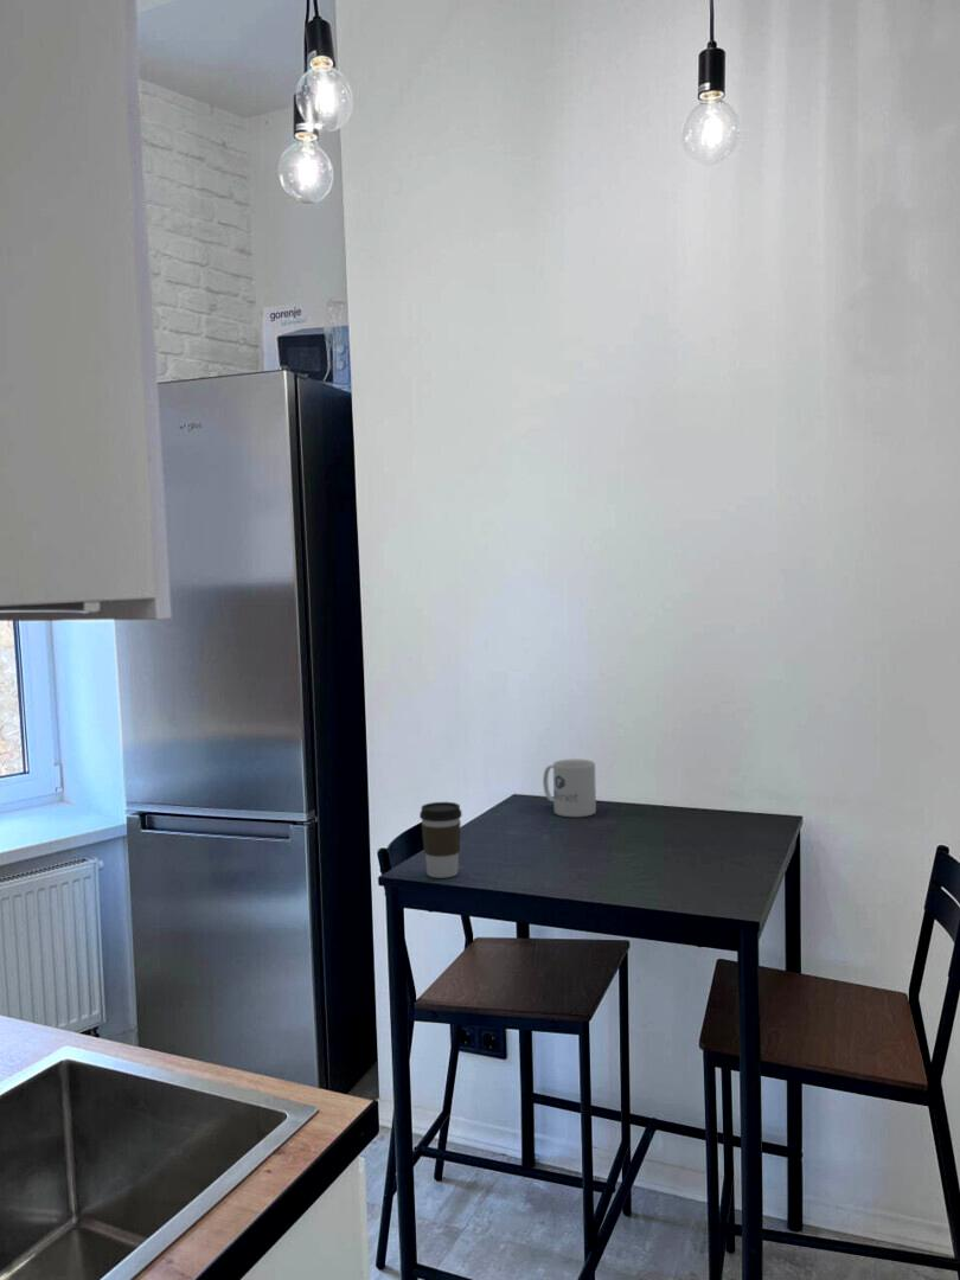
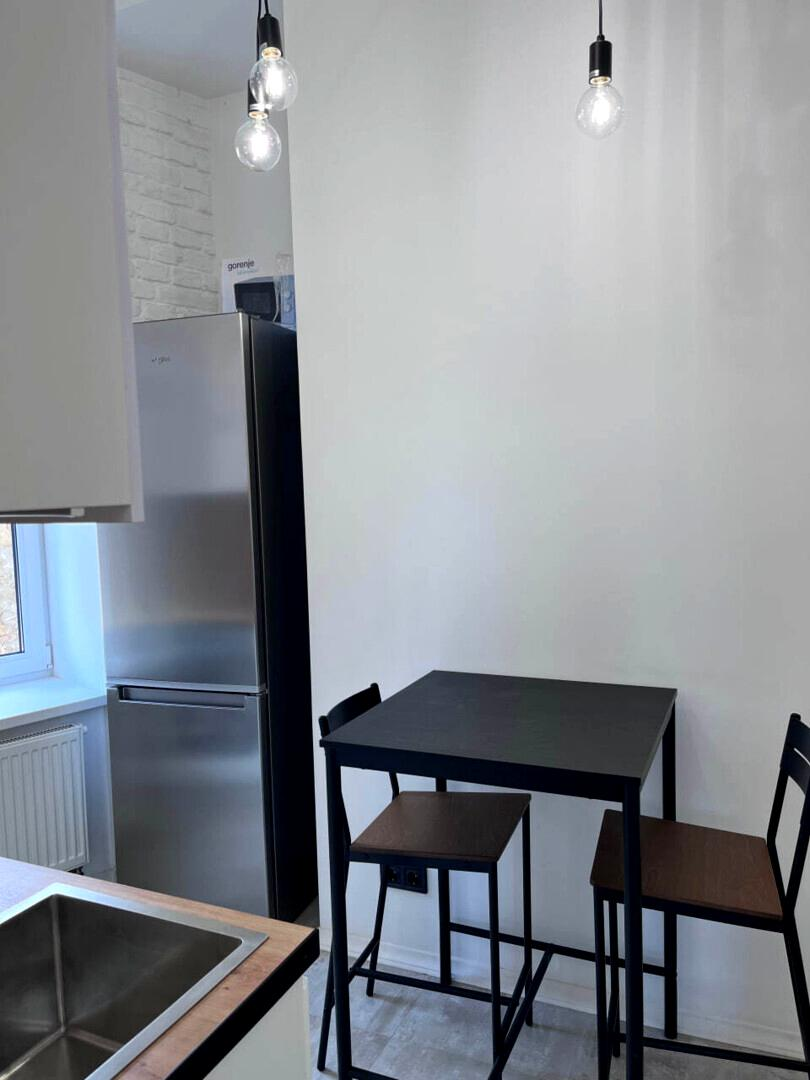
- mug [542,759,597,818]
- coffee cup [418,801,463,879]
